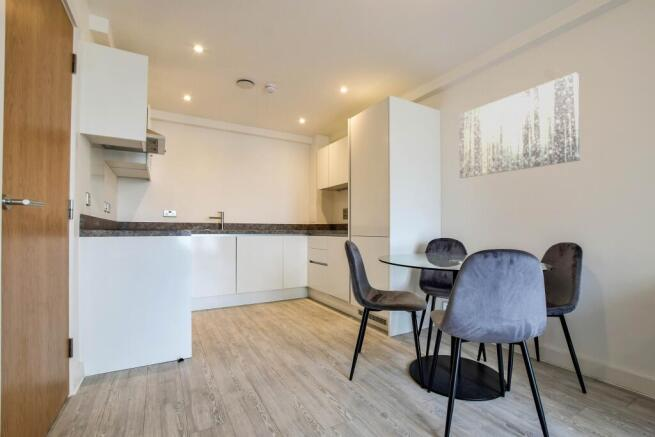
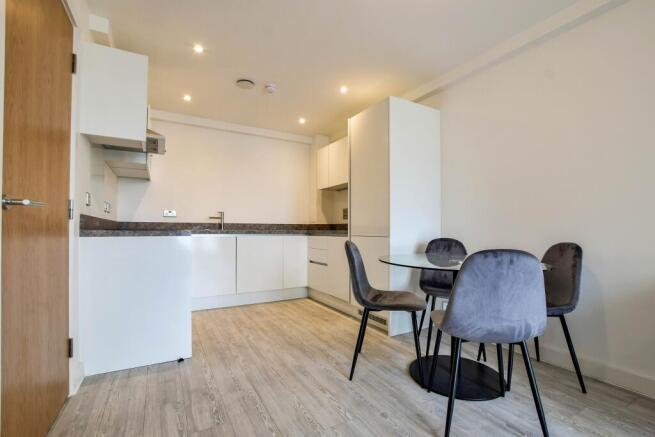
- wall art [458,72,581,179]
